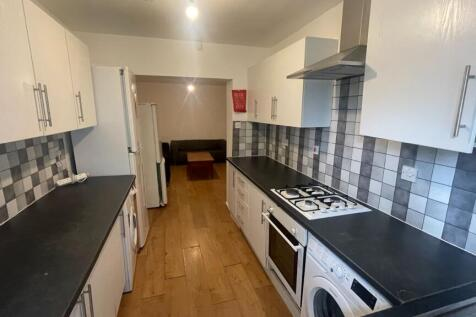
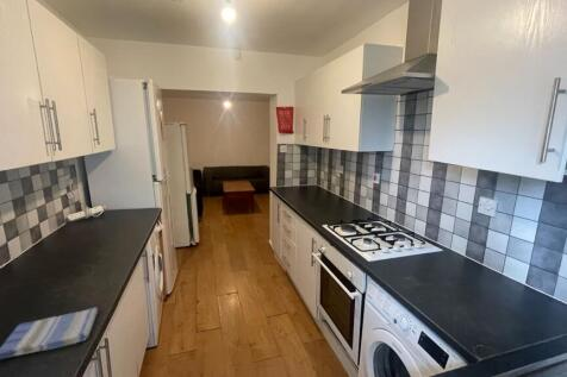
+ dish towel [0,307,99,362]
